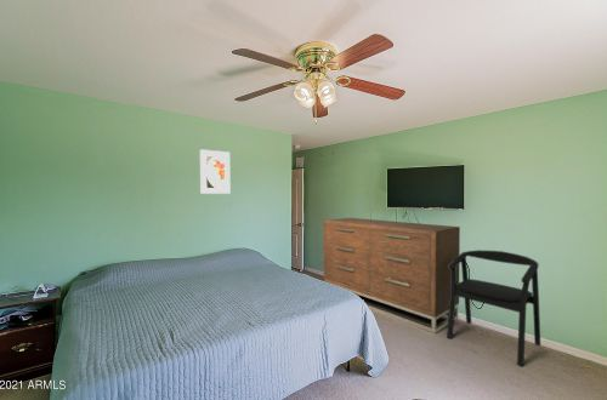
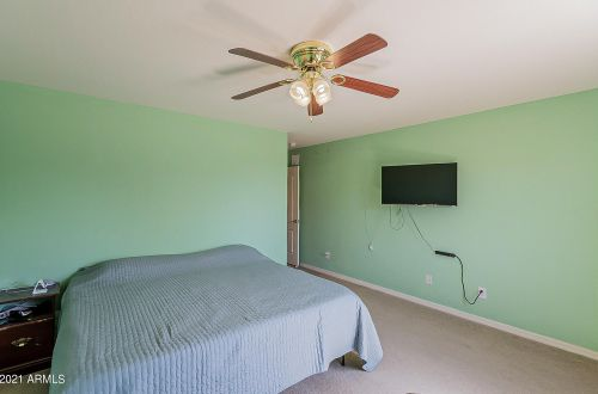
- armchair [446,248,541,367]
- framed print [199,148,231,195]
- dresser [322,217,461,335]
